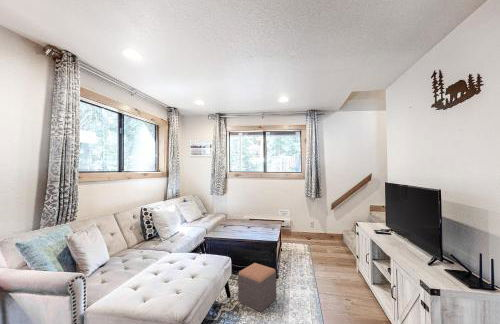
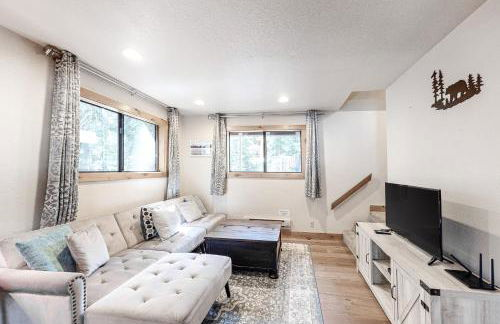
- footstool [237,262,277,313]
